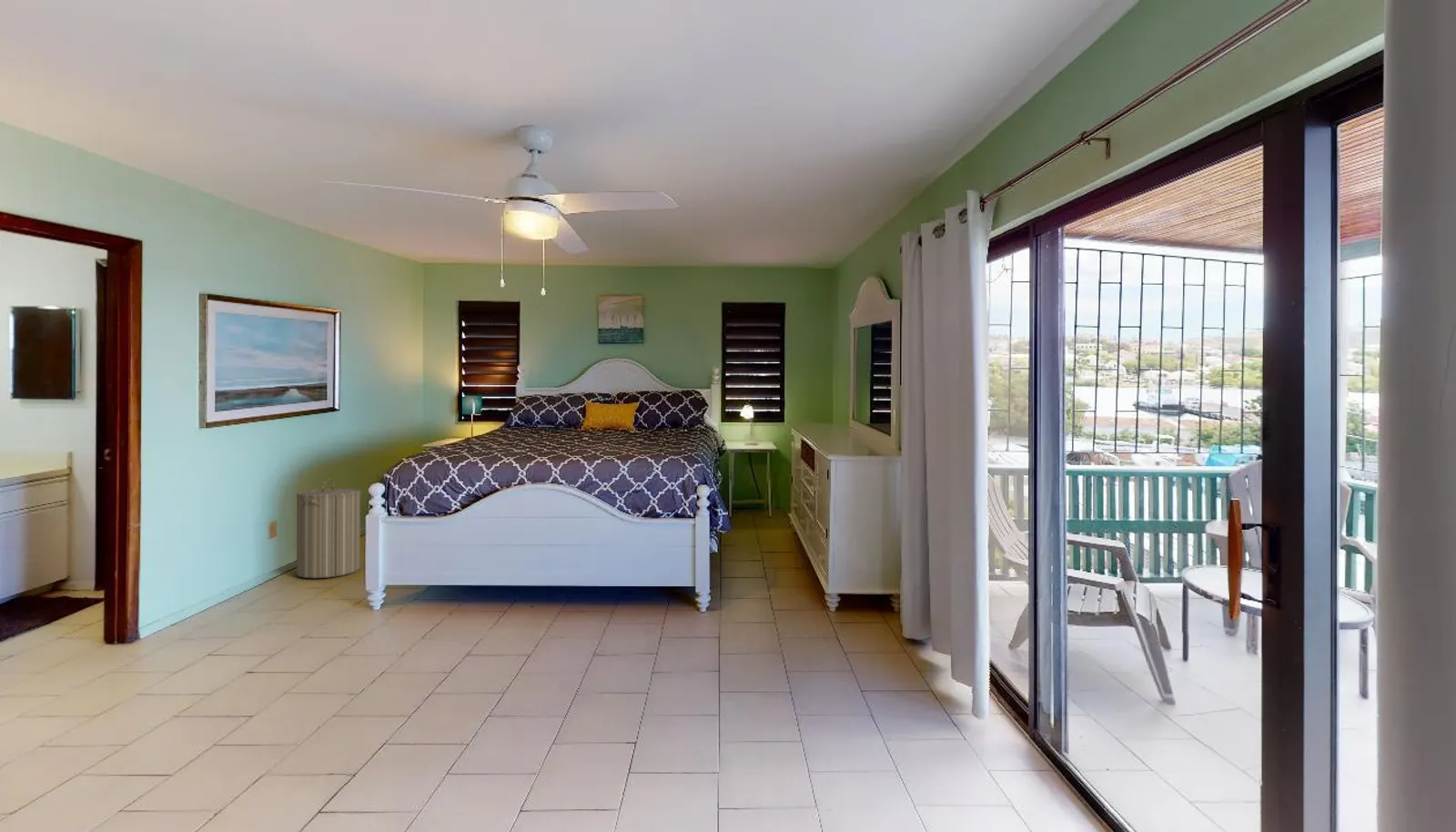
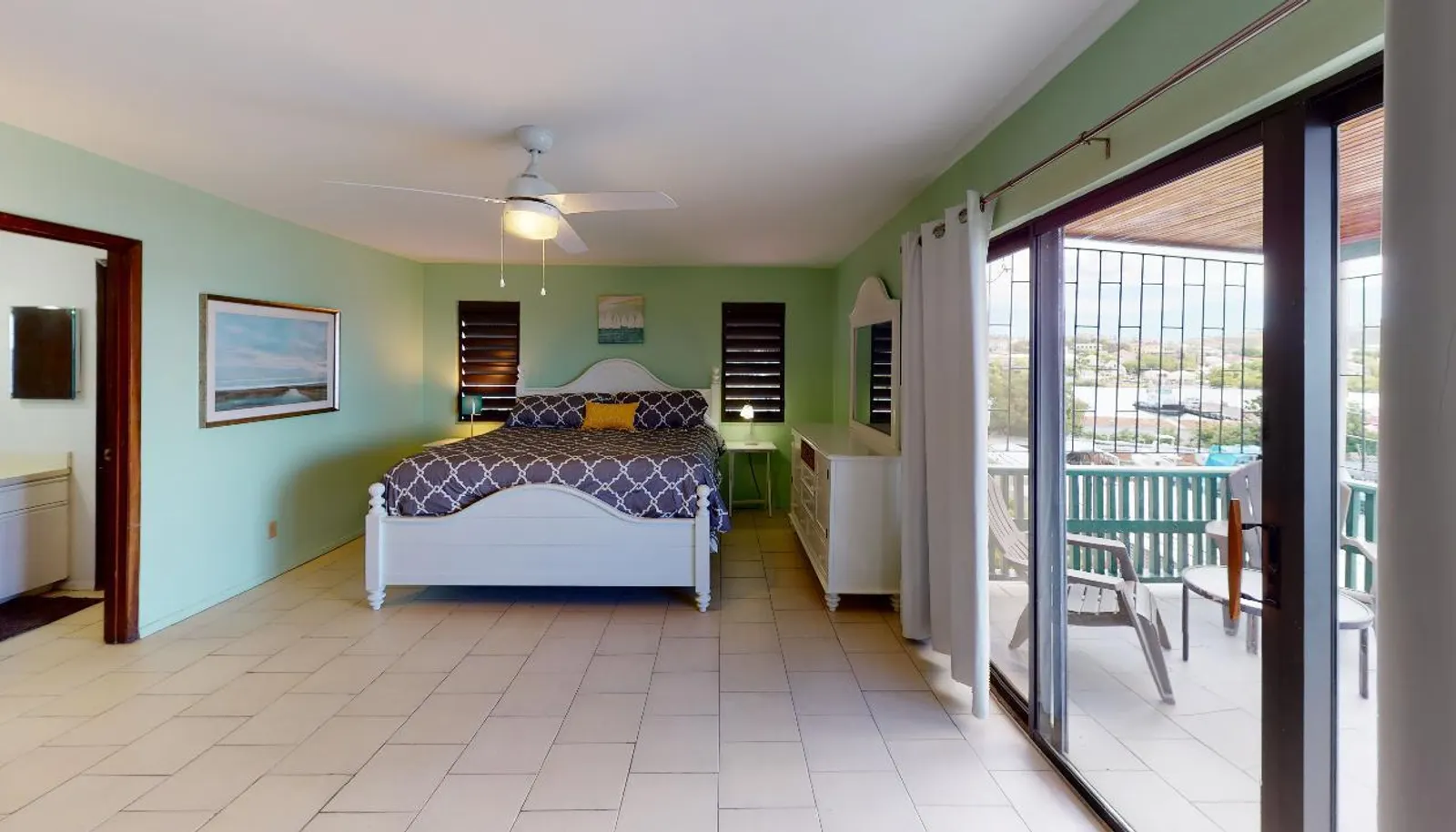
- laundry hamper [296,478,361,579]
